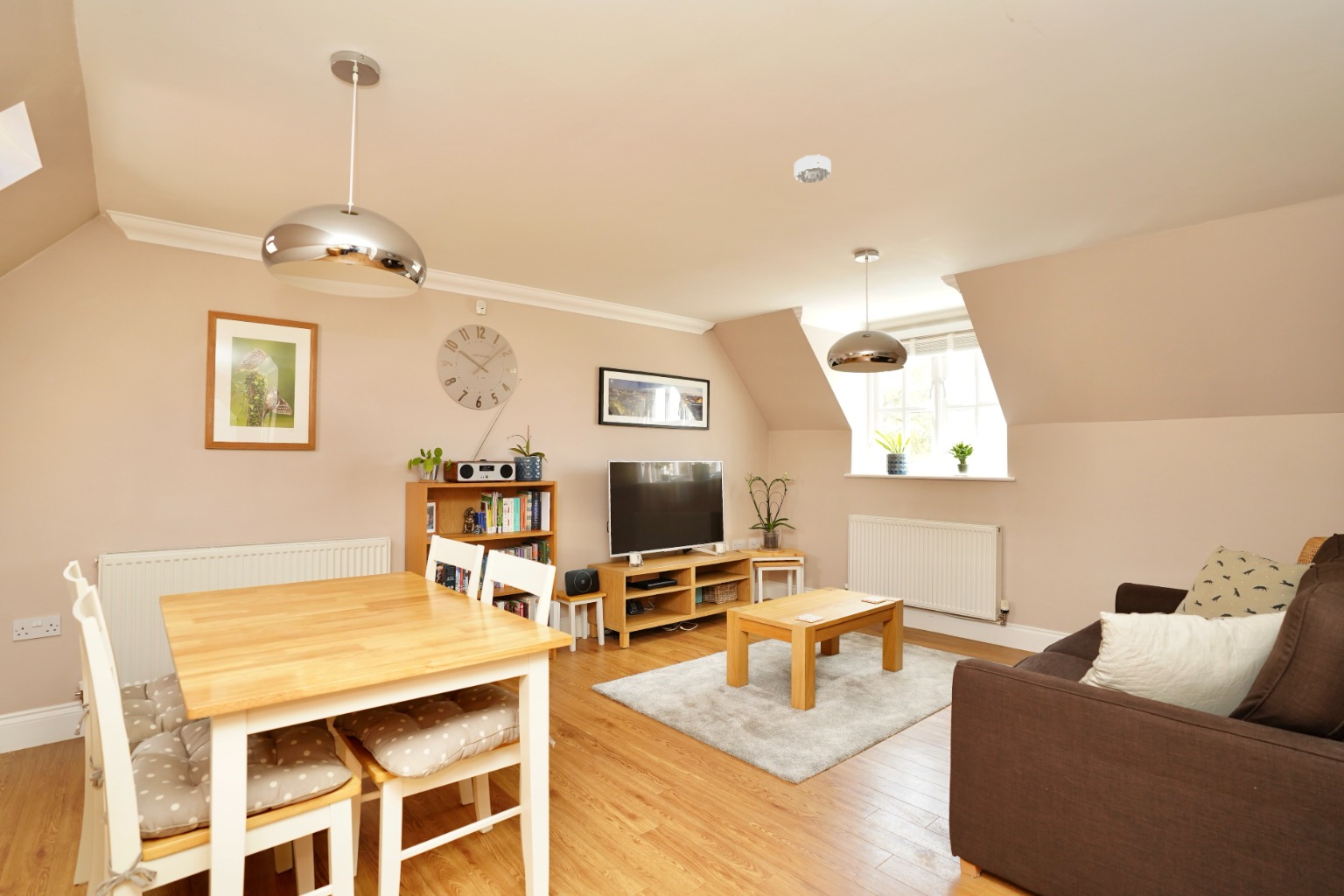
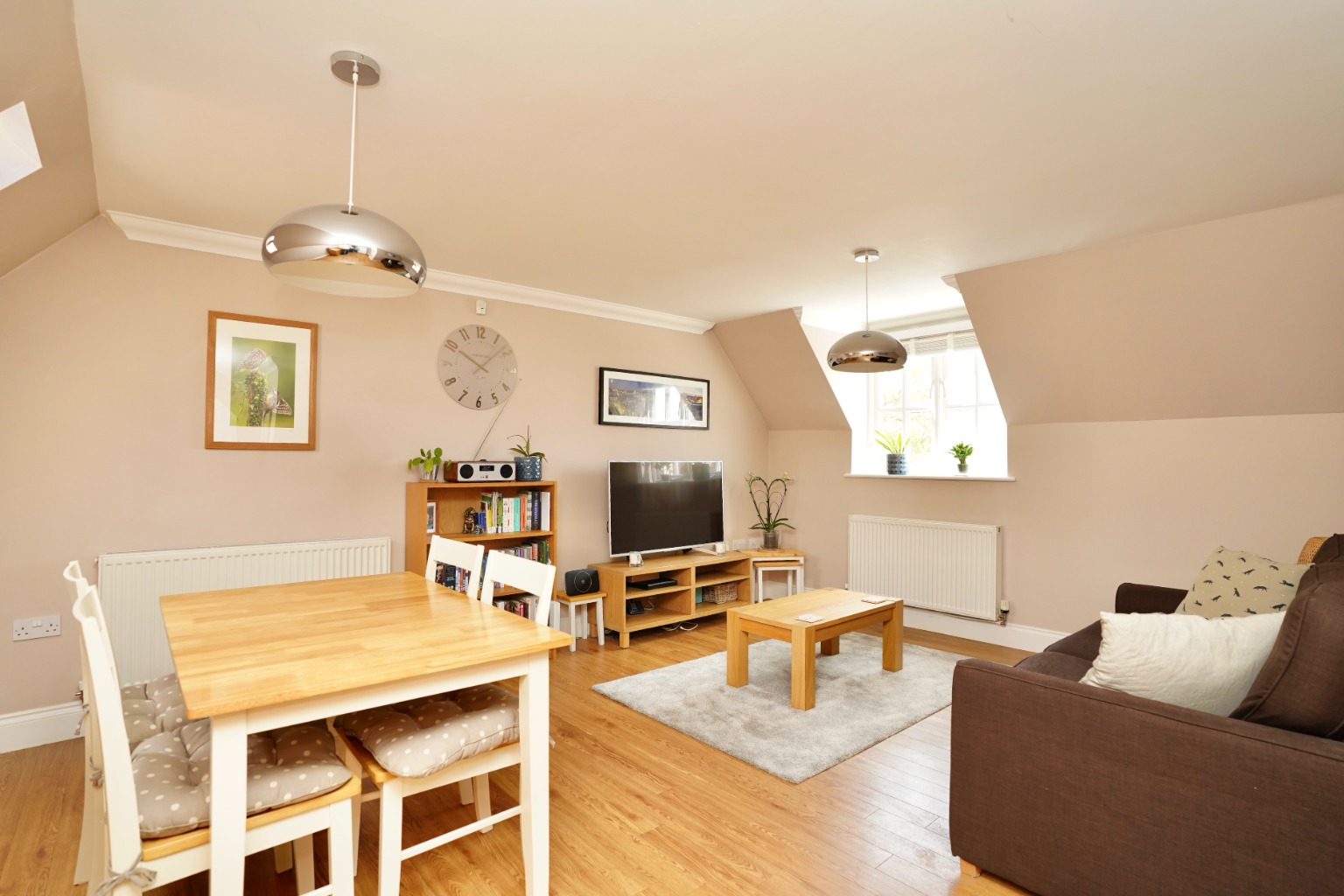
- smoke detector [794,154,831,184]
